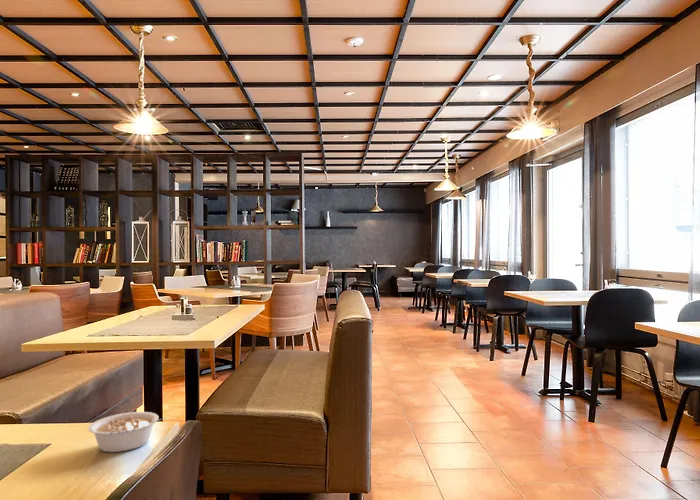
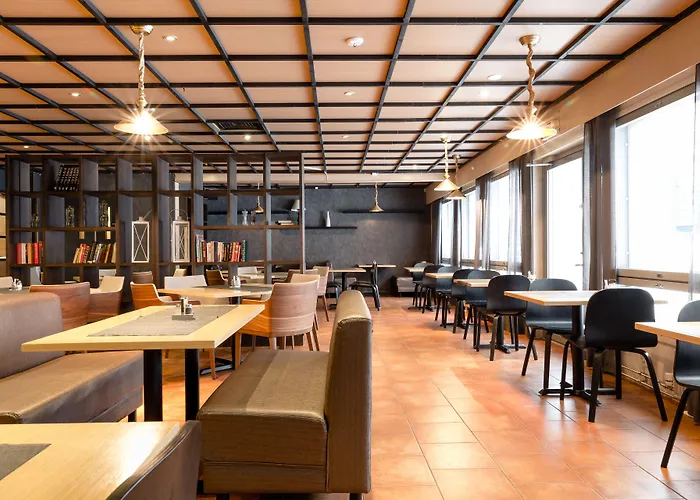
- legume [87,411,168,453]
